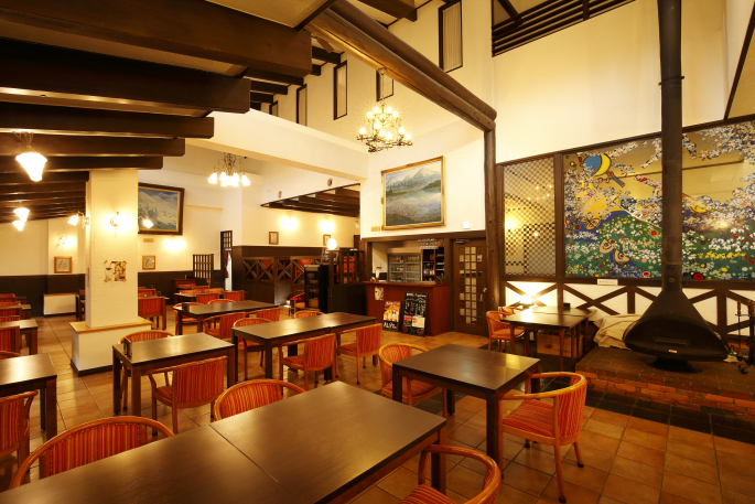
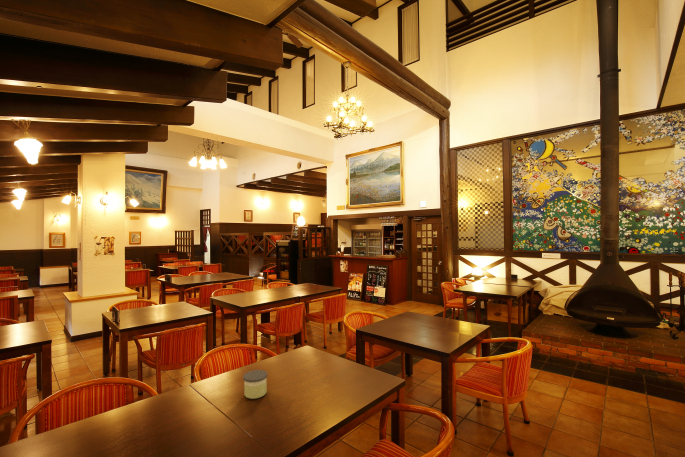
+ candle [242,369,268,400]
